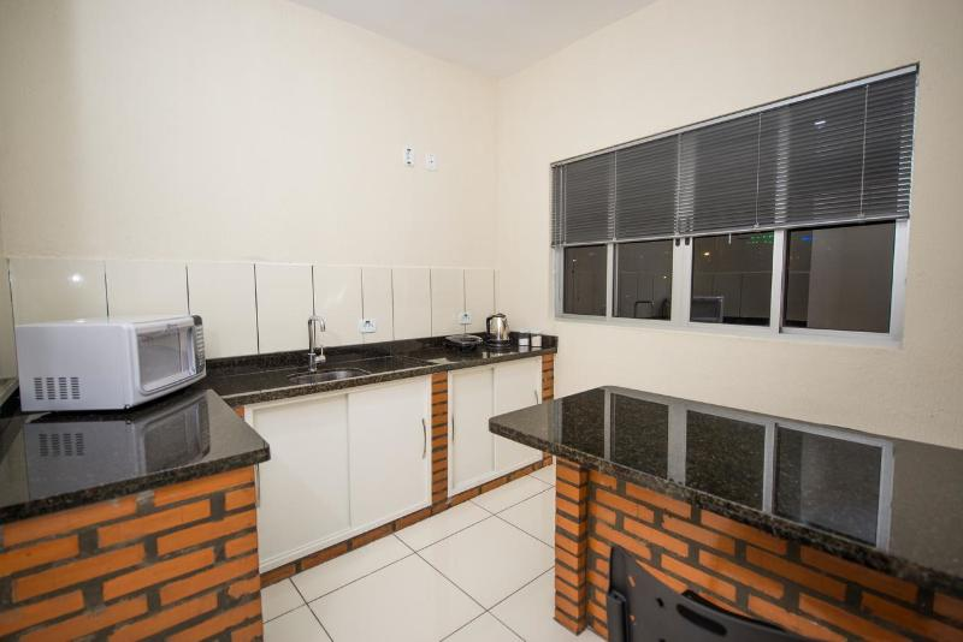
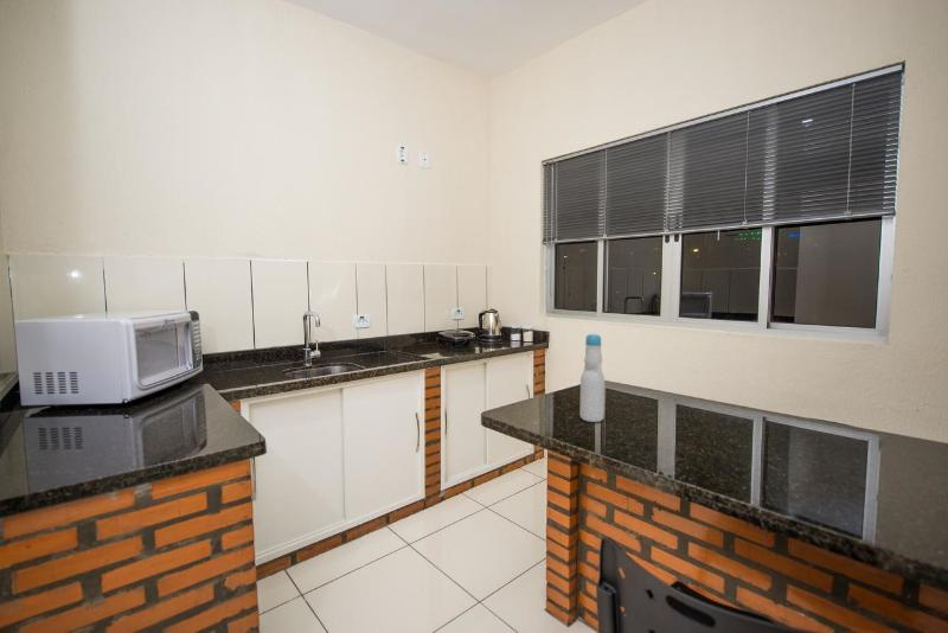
+ bottle [578,332,606,423]
